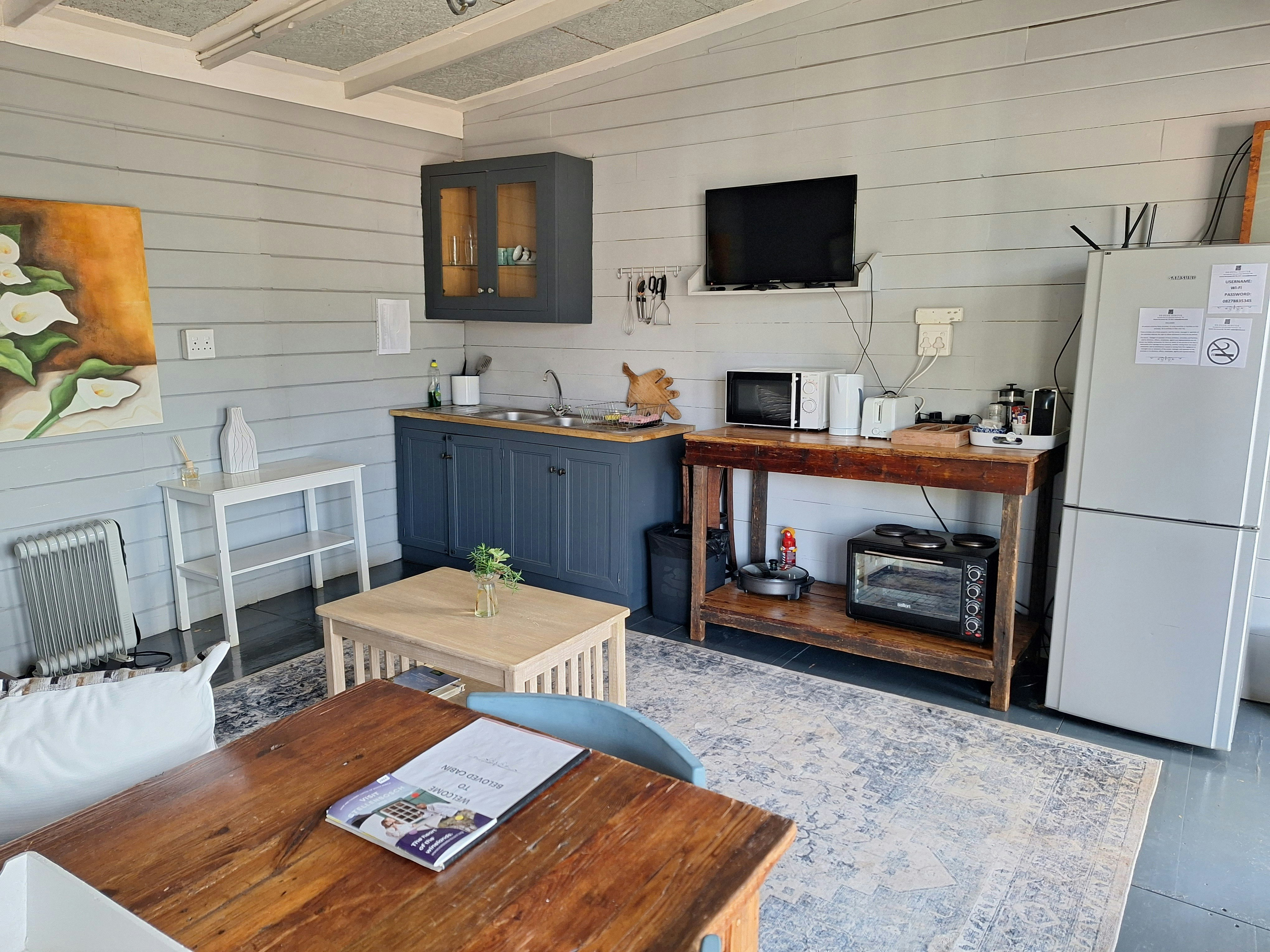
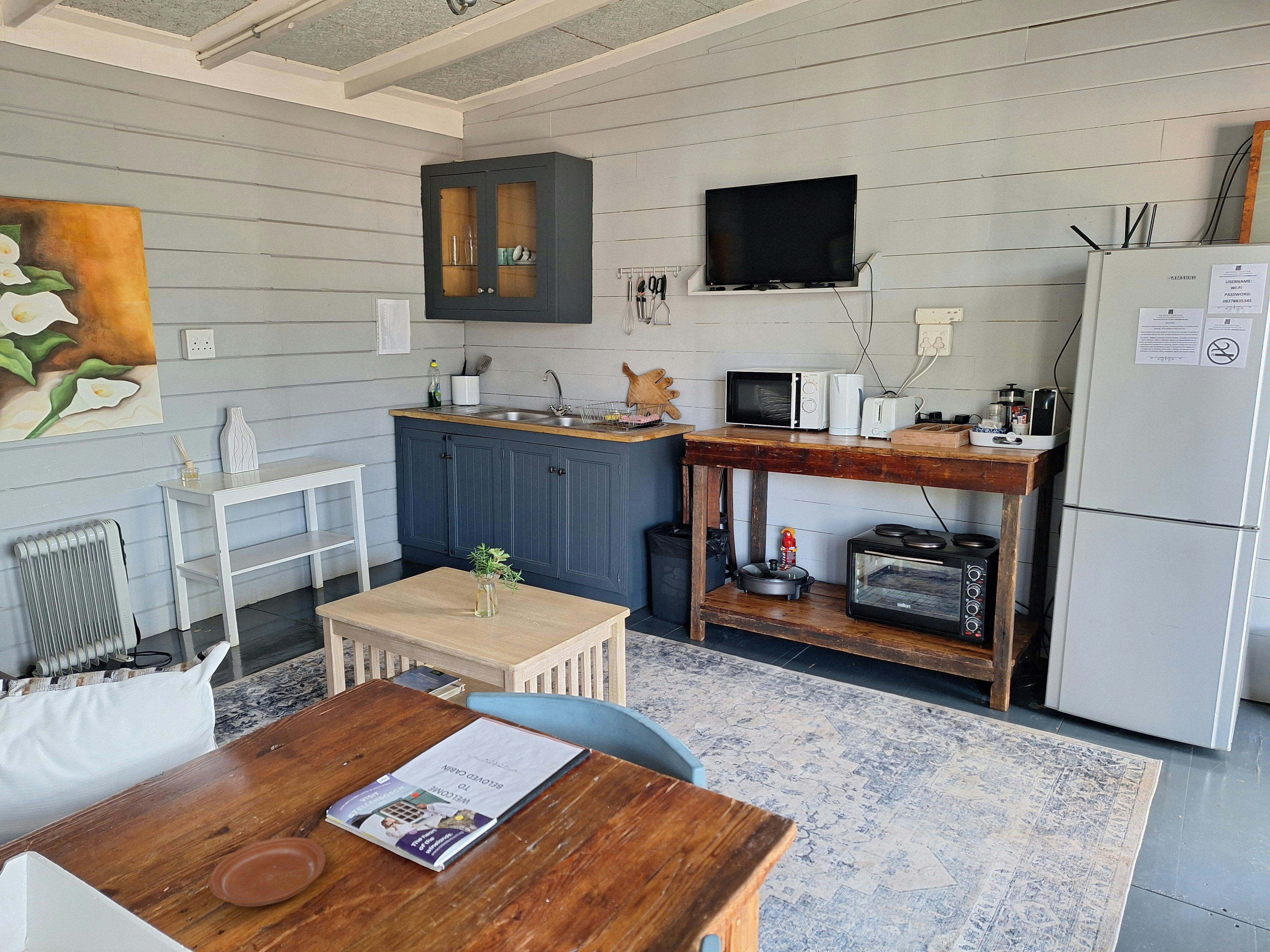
+ plate [209,837,326,907]
